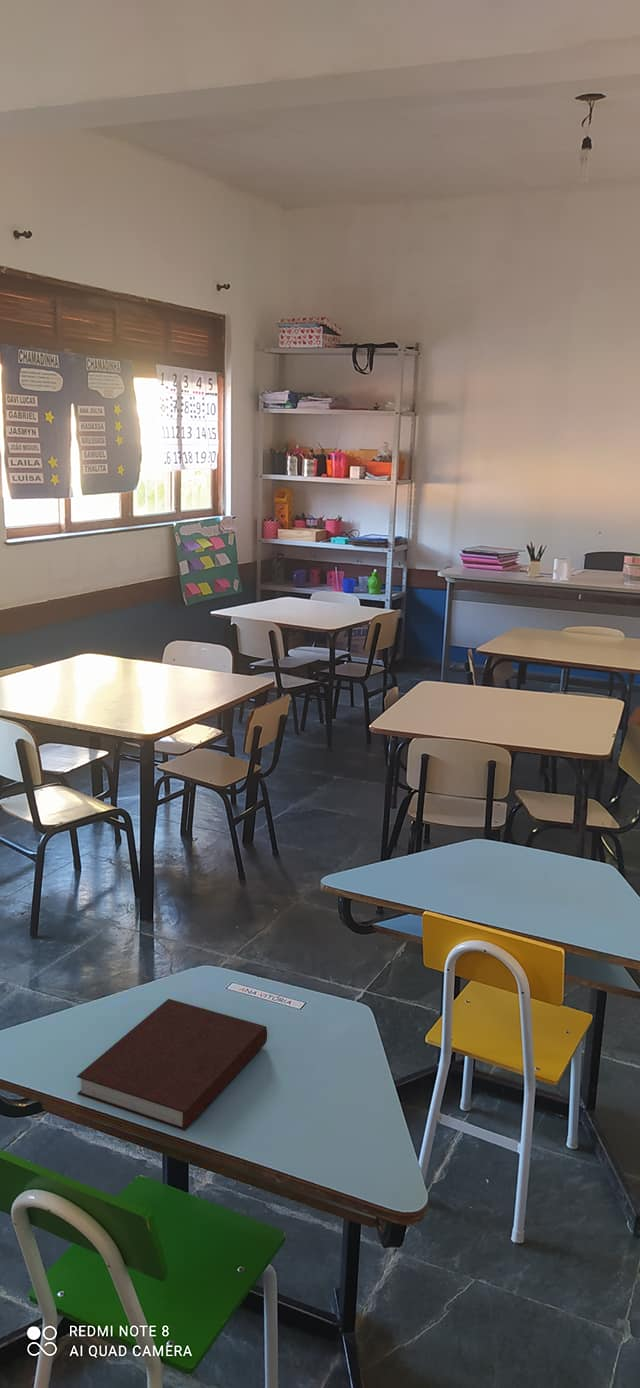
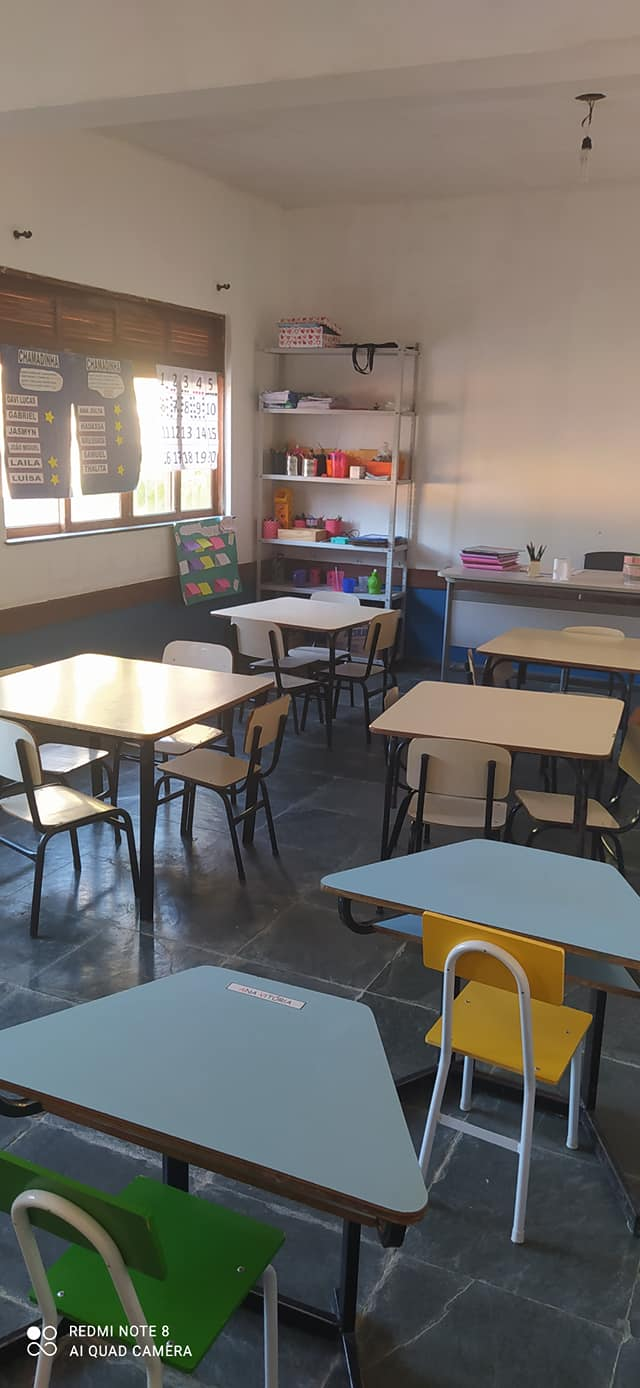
- notebook [76,998,268,1132]
